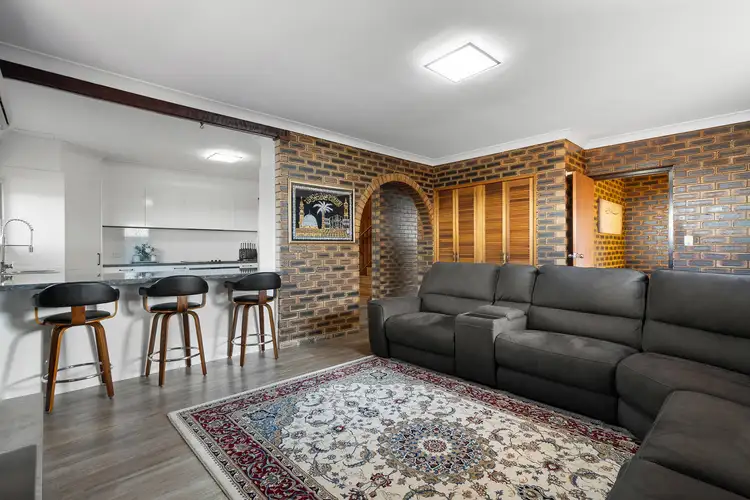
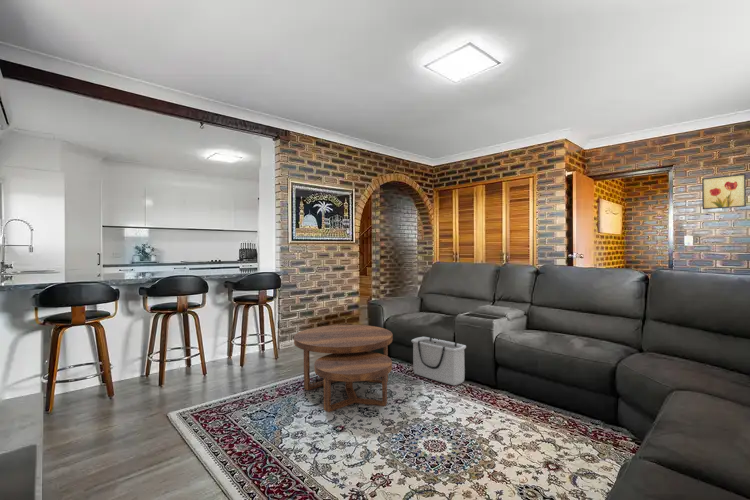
+ storage bin [411,336,467,386]
+ wall art [701,173,747,210]
+ coffee table [293,324,394,413]
